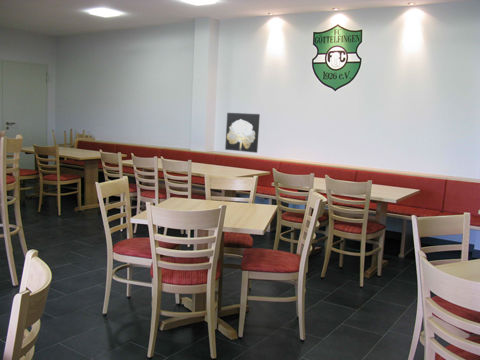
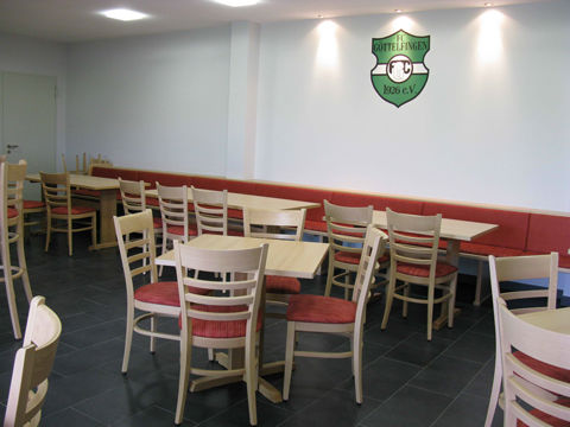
- wall art [224,112,261,154]
